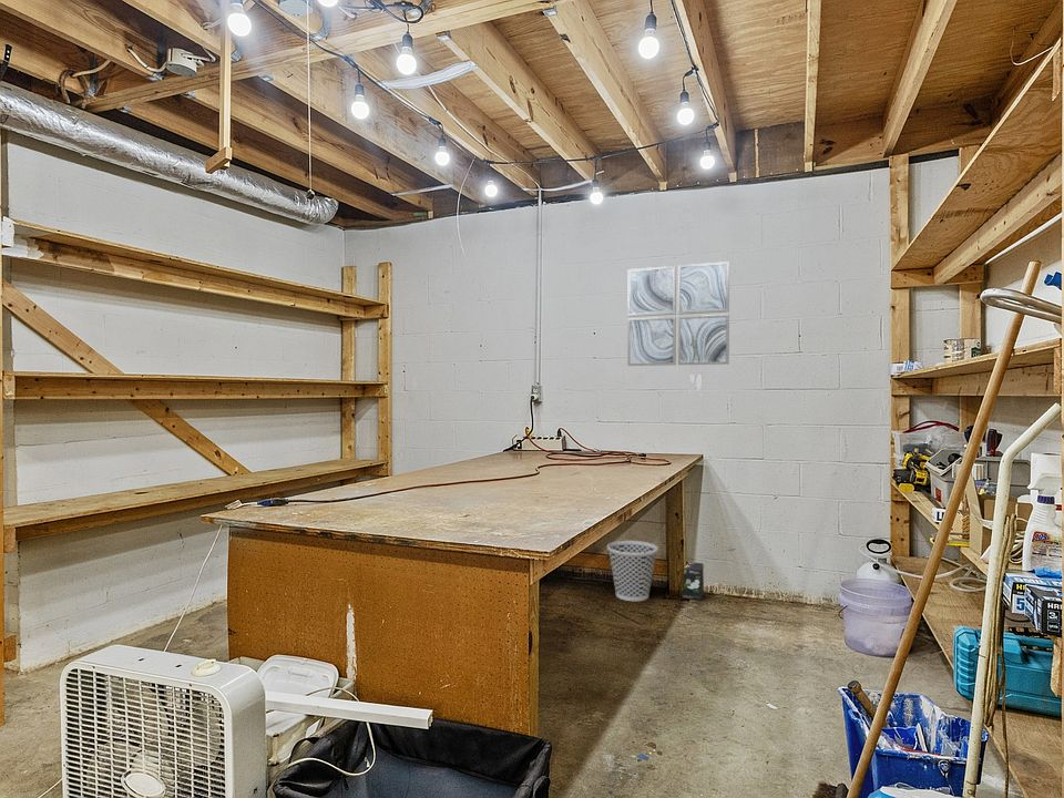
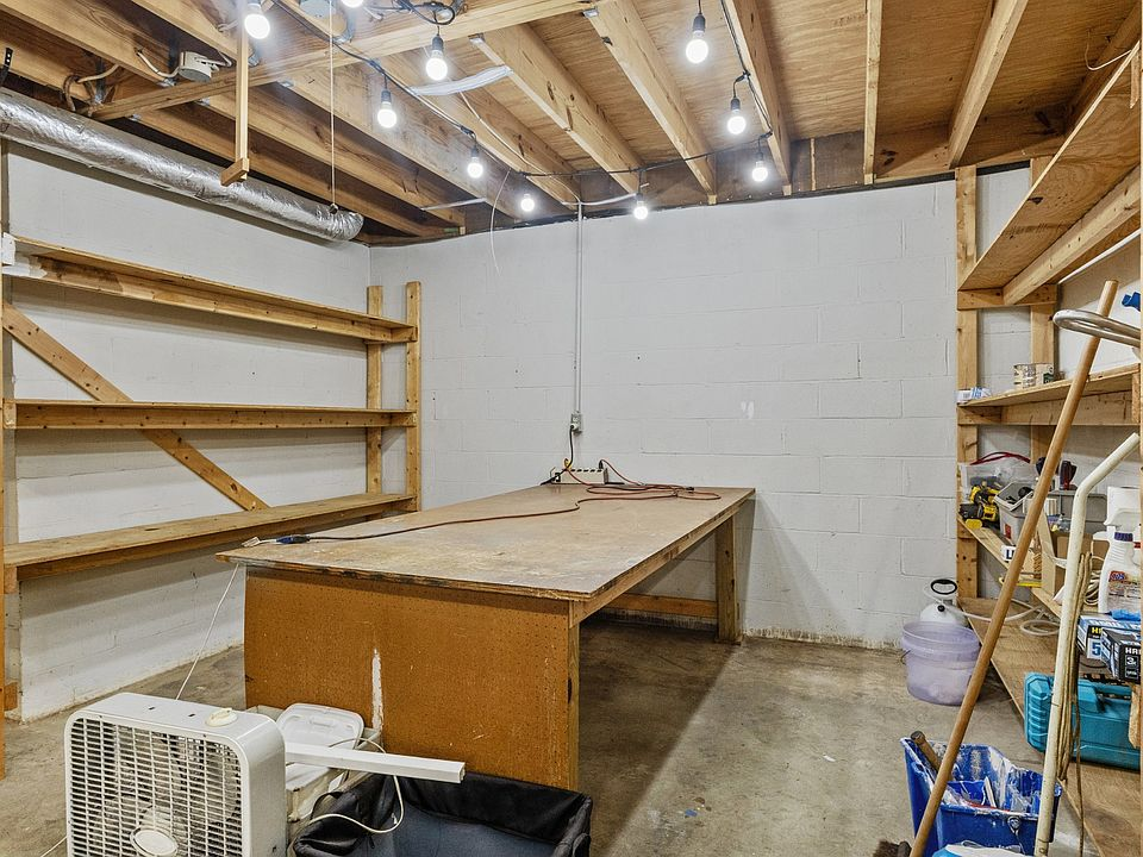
- wall art [626,260,730,367]
- box [682,562,705,601]
- wastebasket [606,540,658,602]
